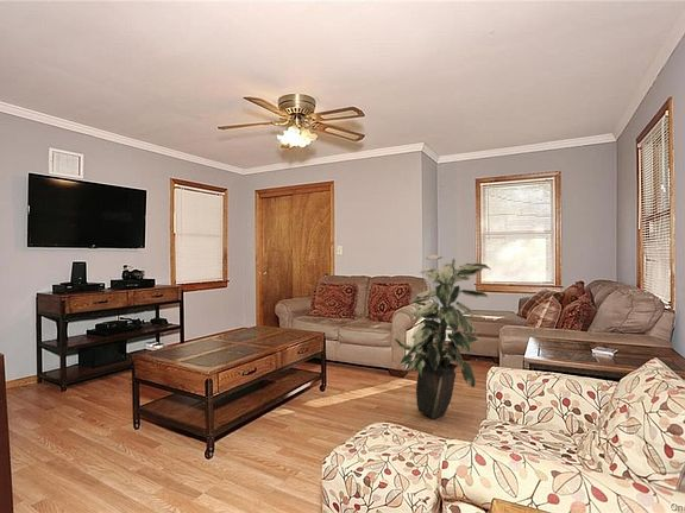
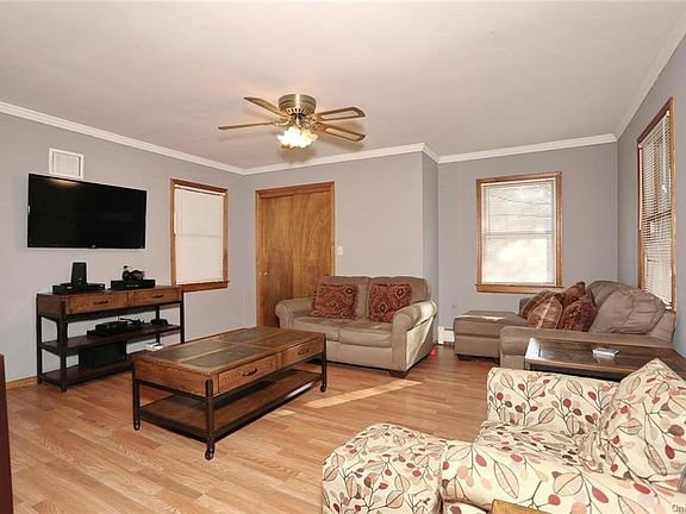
- indoor plant [394,254,492,420]
